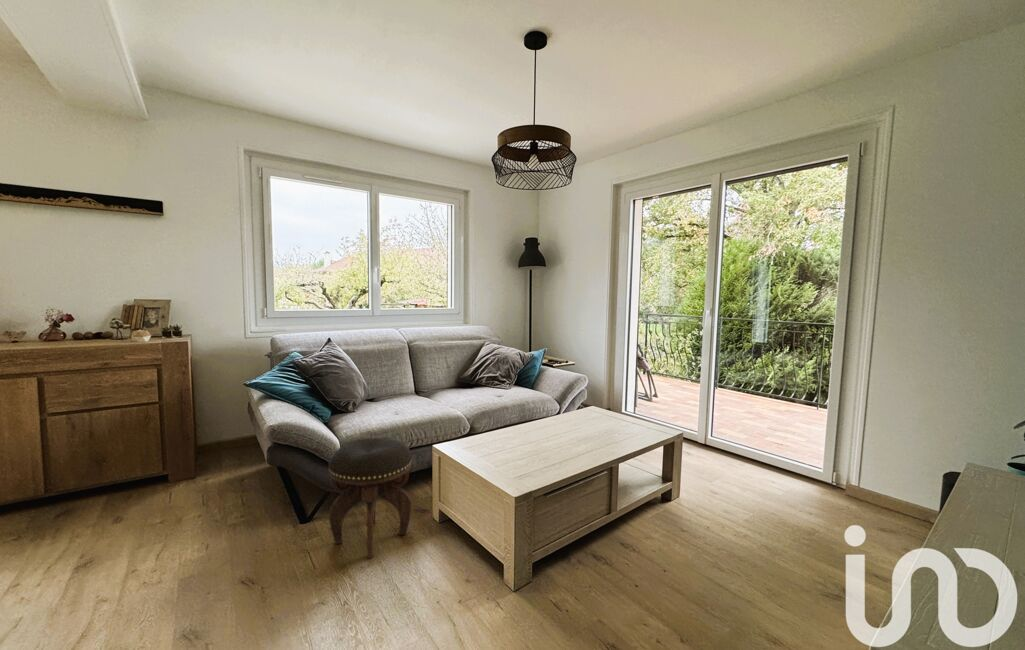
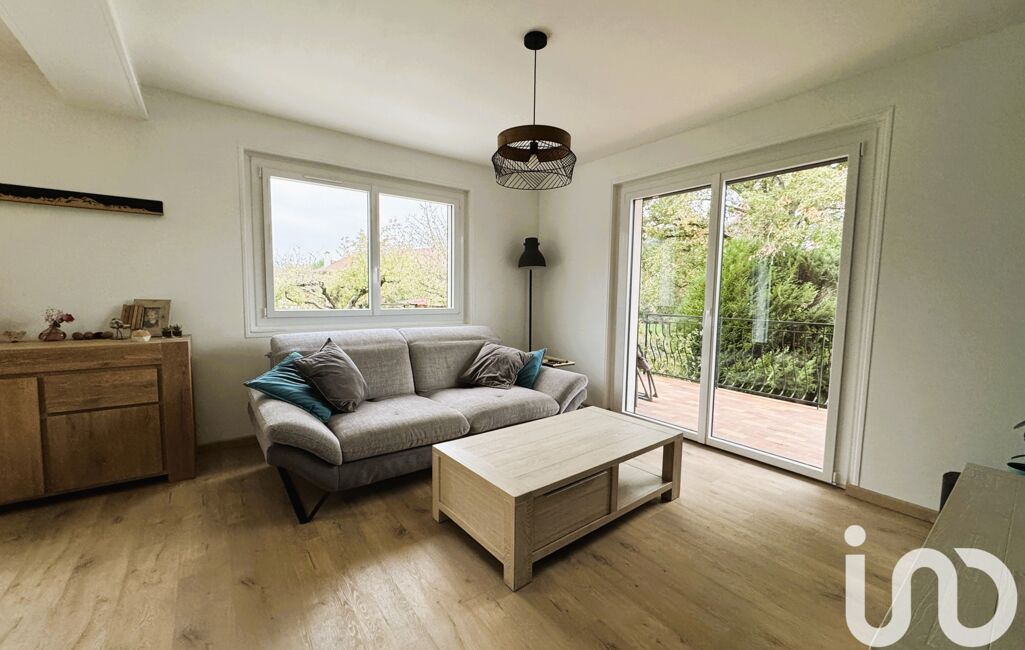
- footstool [327,436,413,559]
